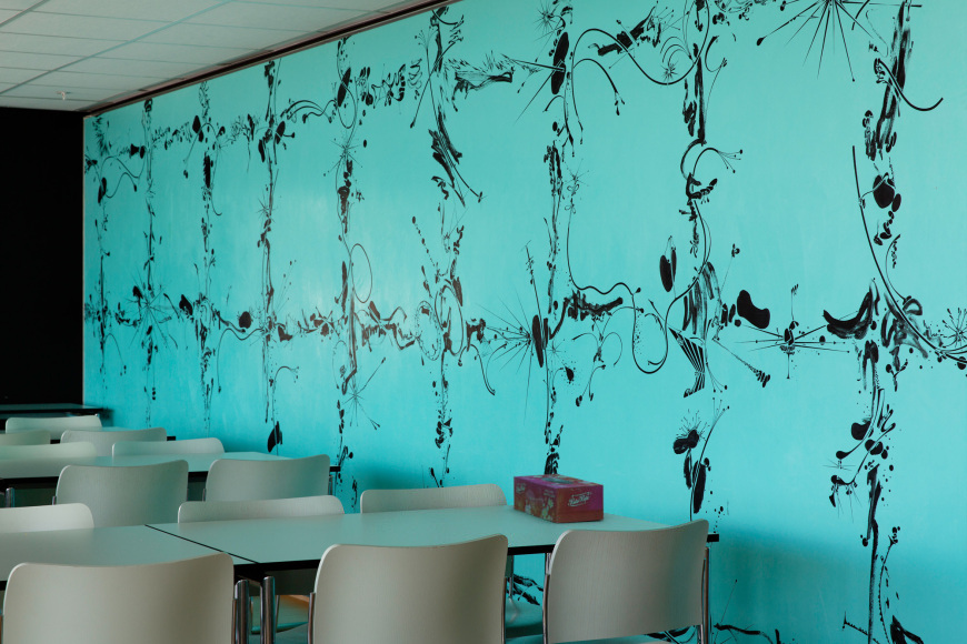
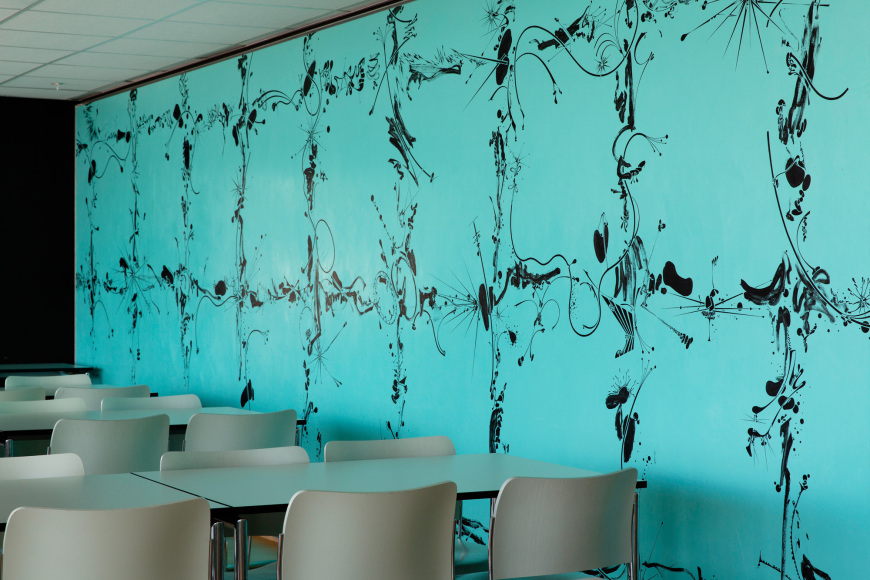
- tissue box [512,473,605,524]
